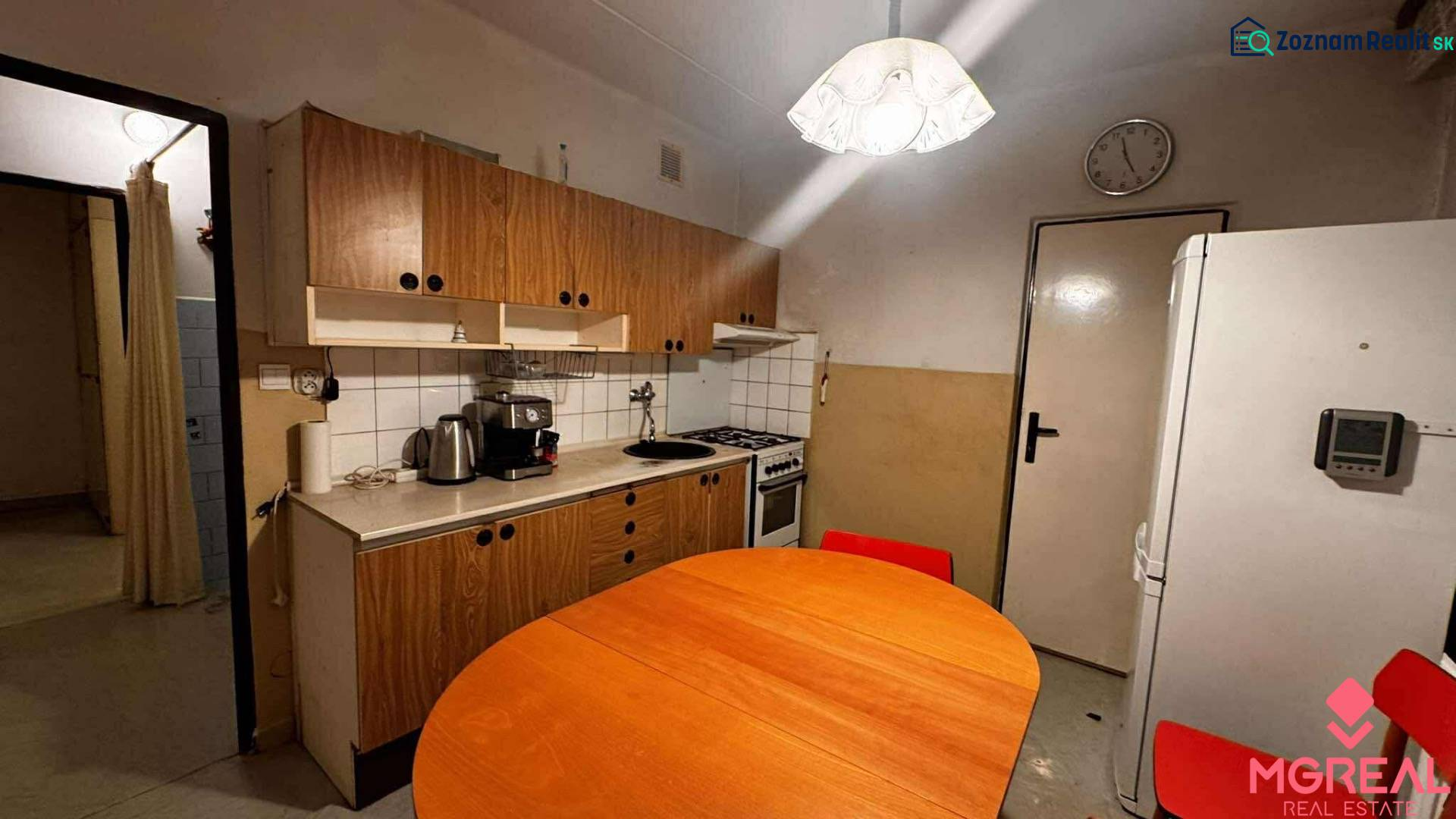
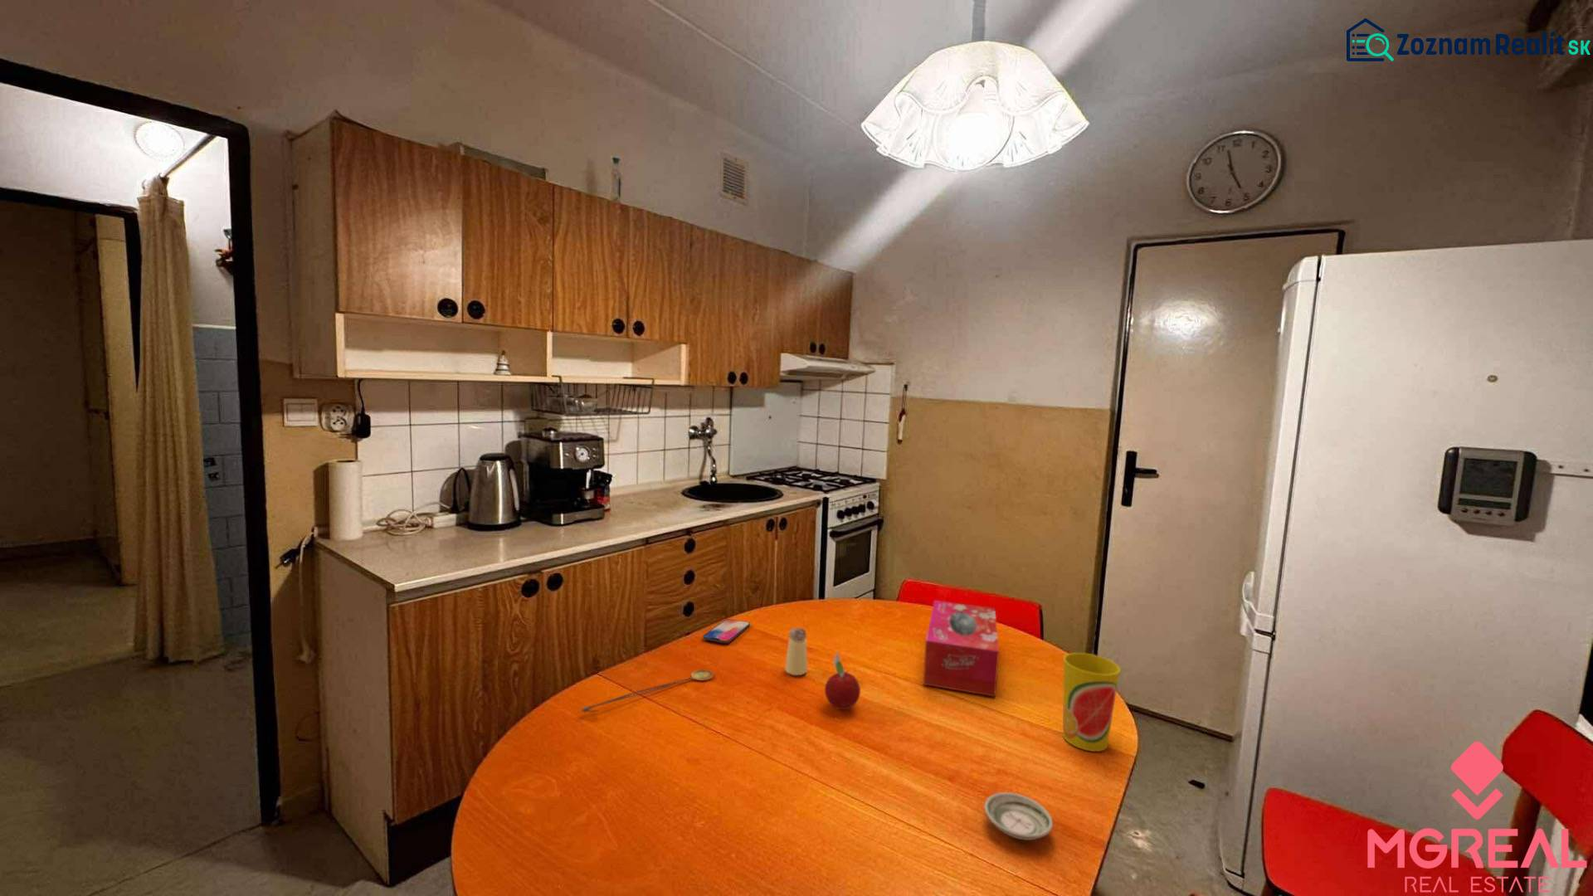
+ tissue box [922,600,1000,698]
+ saucer [984,791,1054,841]
+ smartphone [702,618,751,643]
+ fruit [824,651,861,710]
+ saltshaker [784,627,809,676]
+ pendant necklace [580,668,714,713]
+ cup [1062,652,1121,753]
